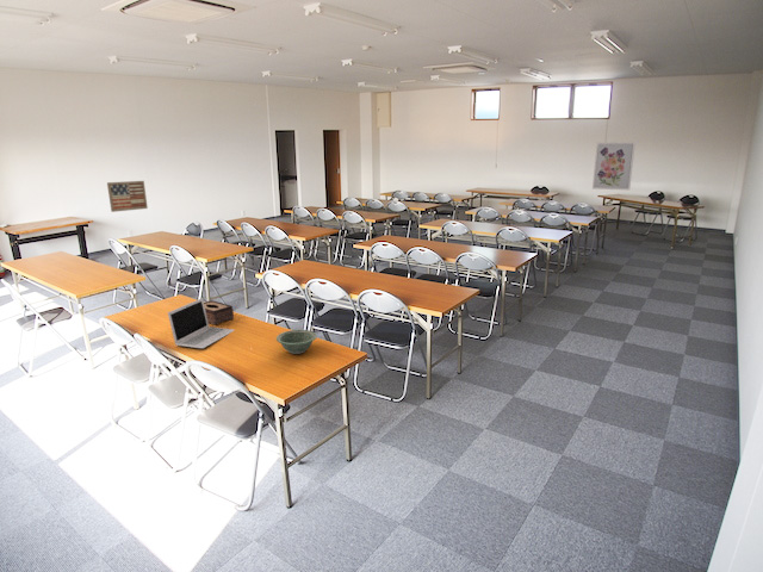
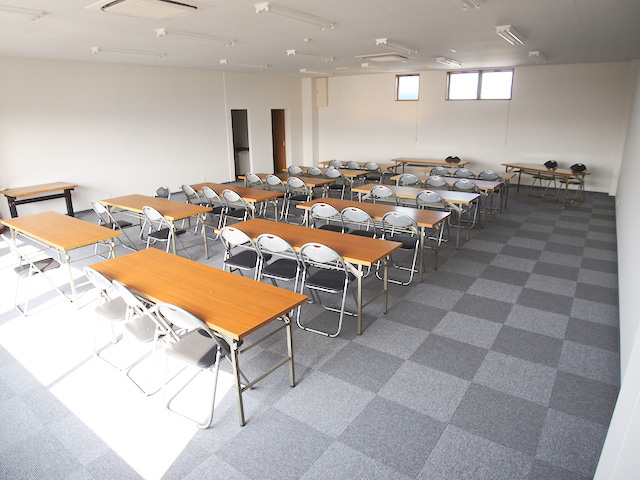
- wall art [591,141,637,191]
- wall art [106,180,149,213]
- tissue box [204,299,235,325]
- bowl [275,329,318,355]
- laptop [167,297,235,349]
